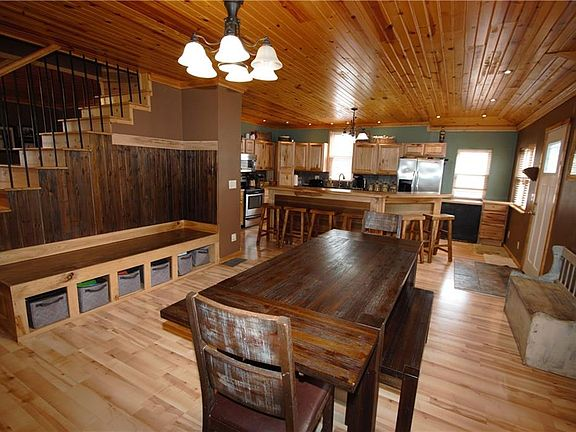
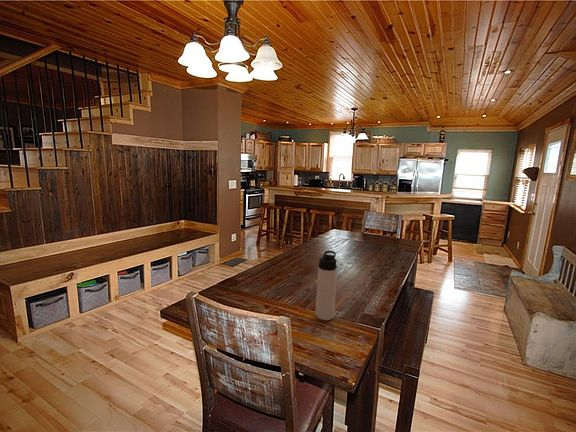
+ thermos bottle [315,250,337,321]
